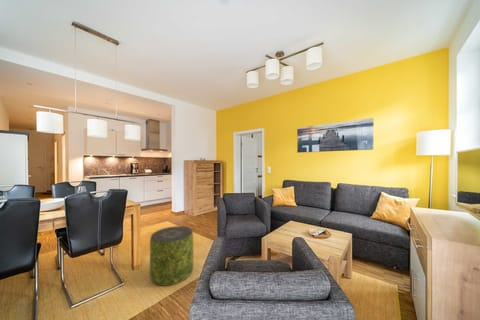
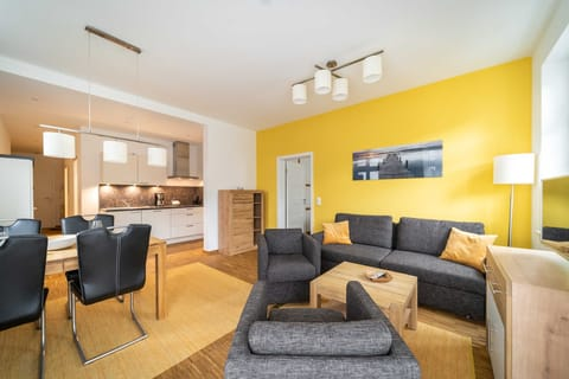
- pouf [149,225,194,287]
